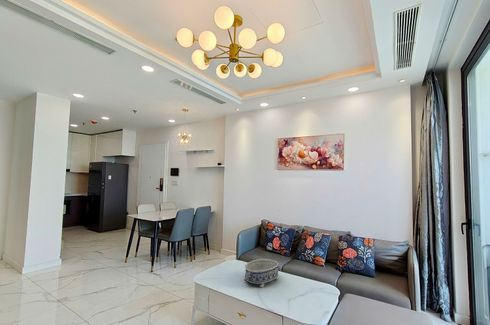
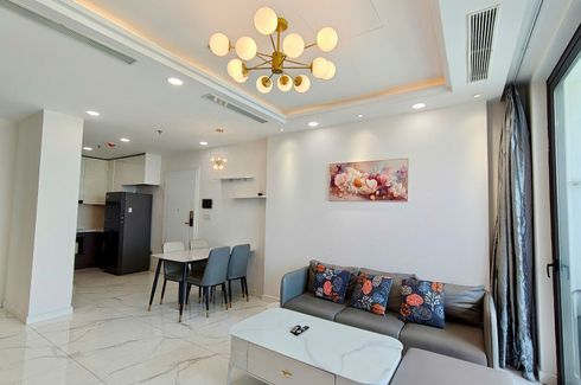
- decorative bowl [244,258,279,289]
